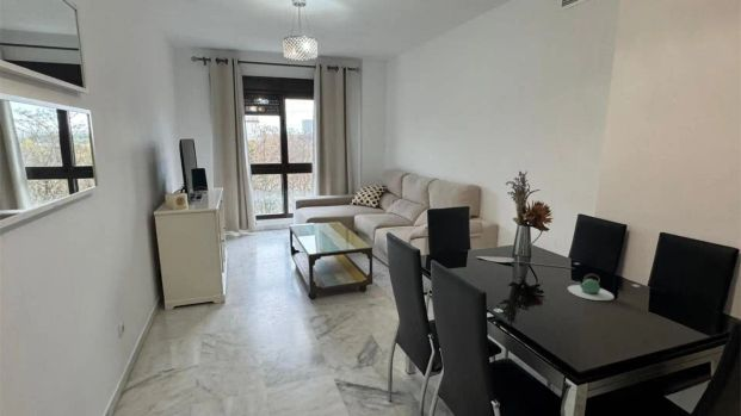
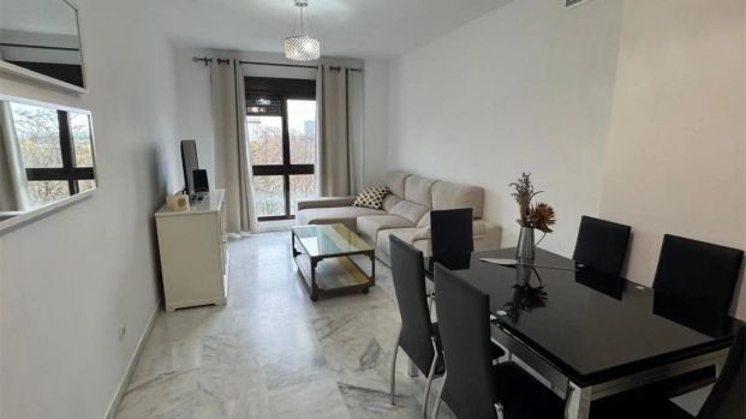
- teapot [567,273,616,302]
